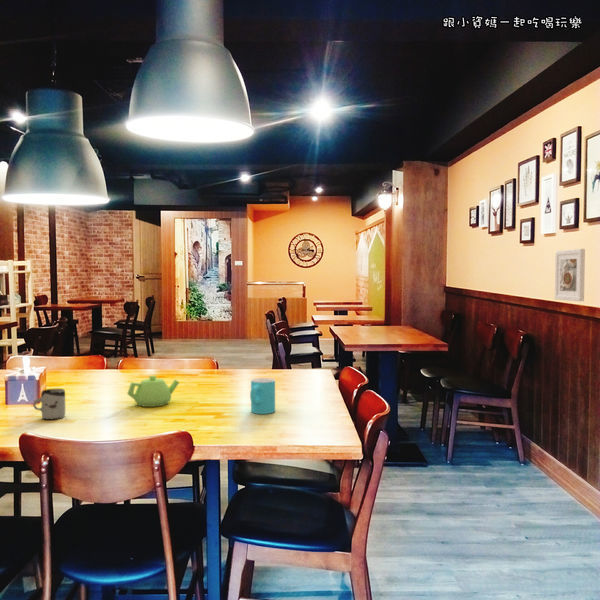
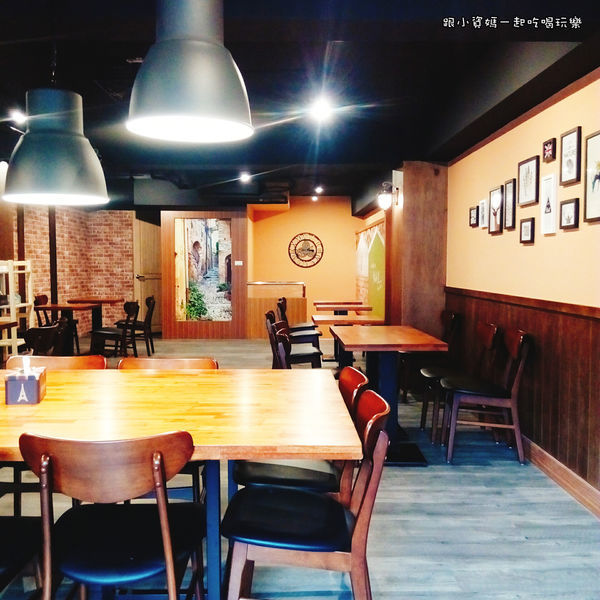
- teapot [126,375,180,408]
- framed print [554,248,586,302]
- cup [249,377,276,415]
- cup [32,388,66,421]
